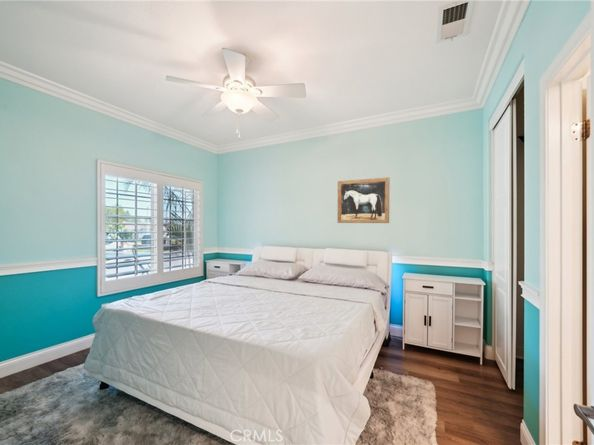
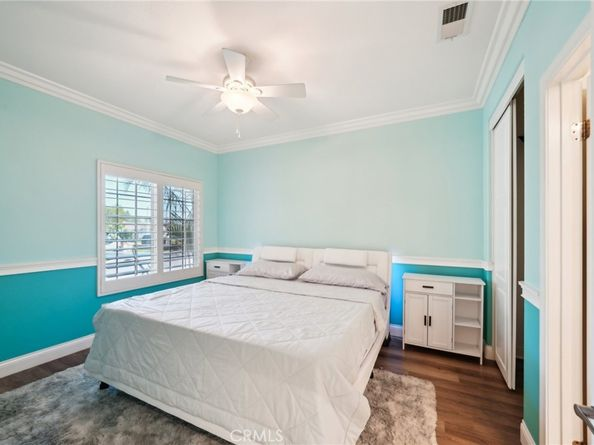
- wall art [336,176,390,224]
